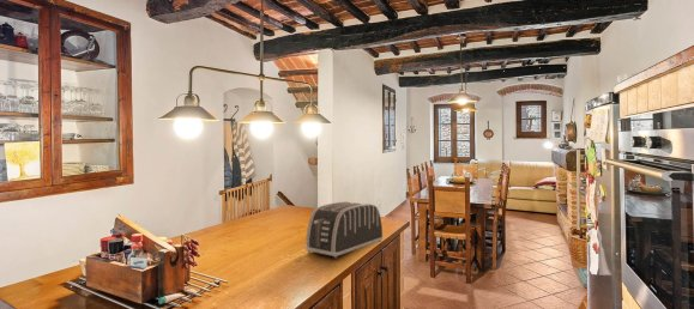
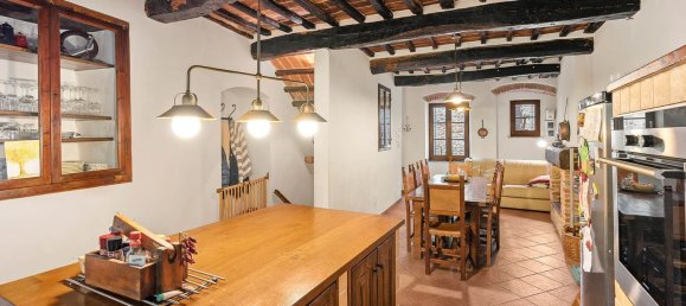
- toaster [304,201,385,259]
